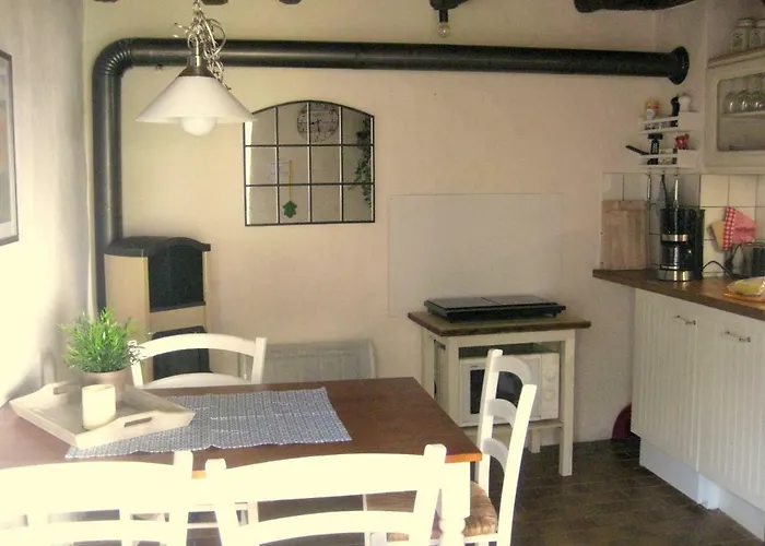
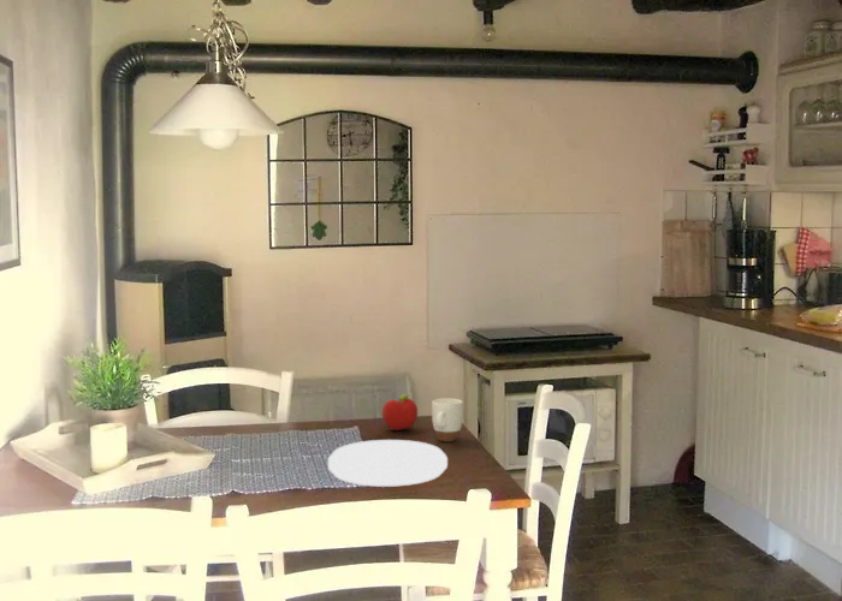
+ plate [327,439,449,488]
+ mug [431,398,464,442]
+ fruit [381,393,419,432]
